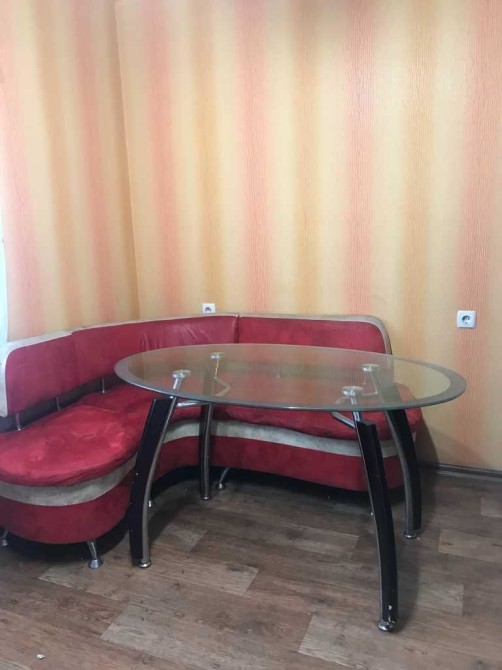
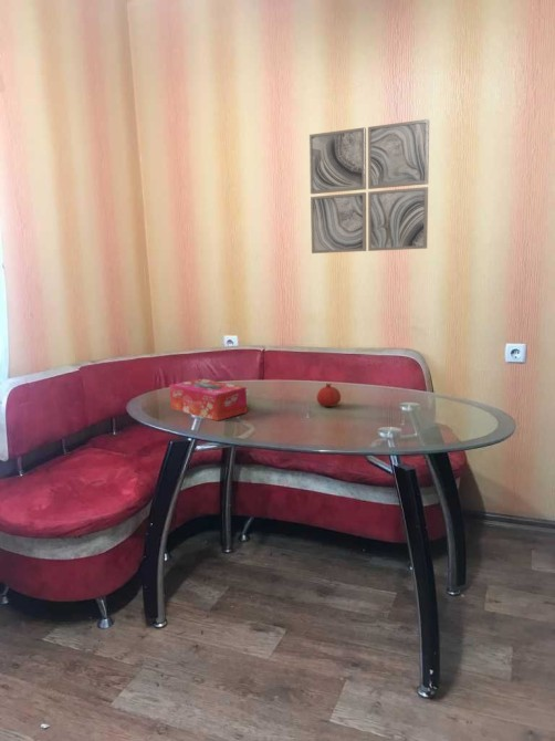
+ fruit [315,382,342,408]
+ tissue box [168,377,248,422]
+ wall art [308,118,430,254]
